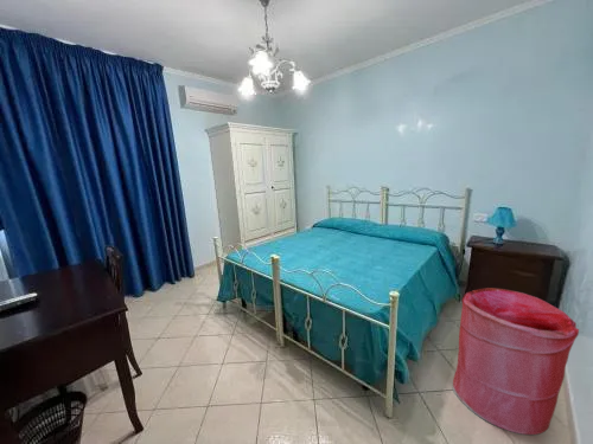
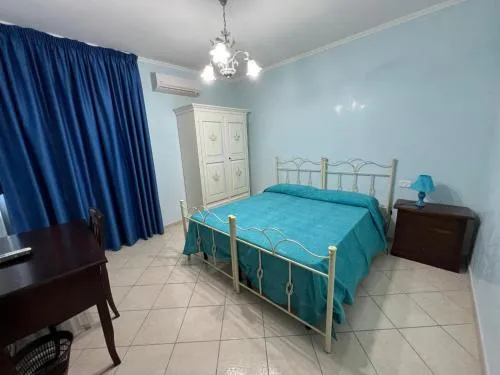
- laundry hamper [452,287,580,436]
